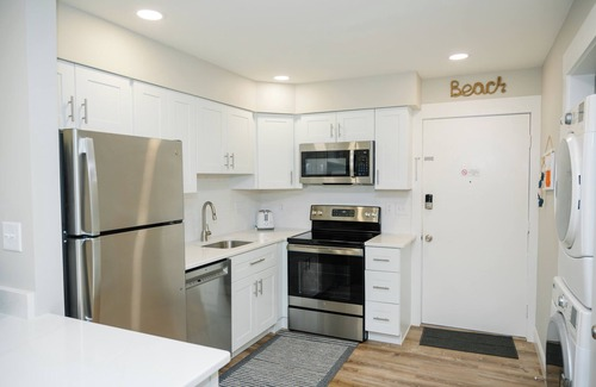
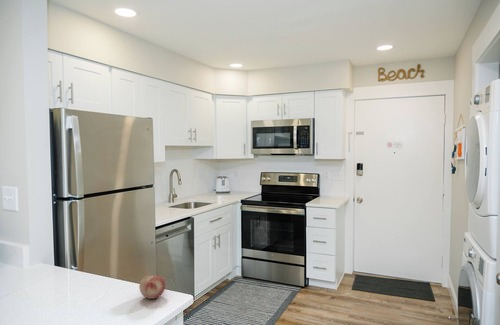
+ fruit [138,275,166,300]
